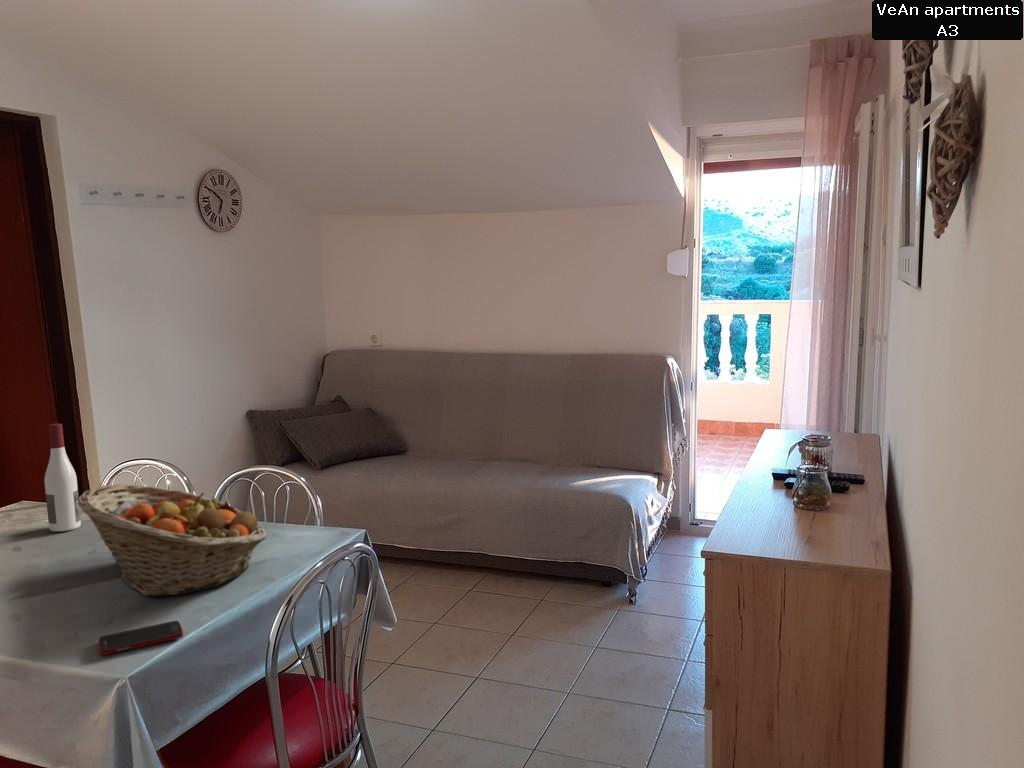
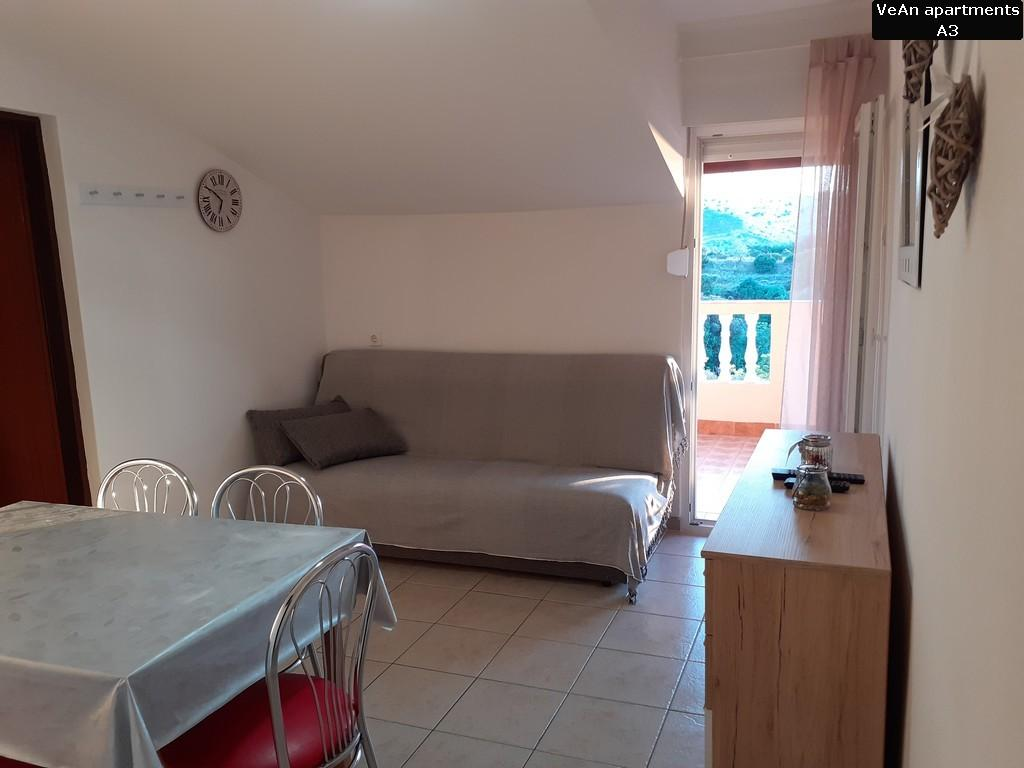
- alcohol [44,423,82,533]
- fruit basket [77,483,267,597]
- cell phone [97,620,184,656]
